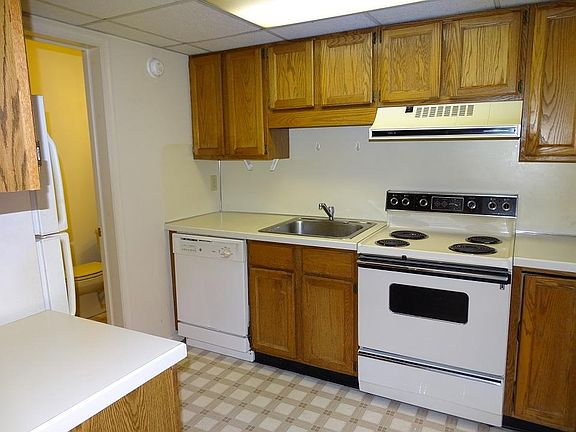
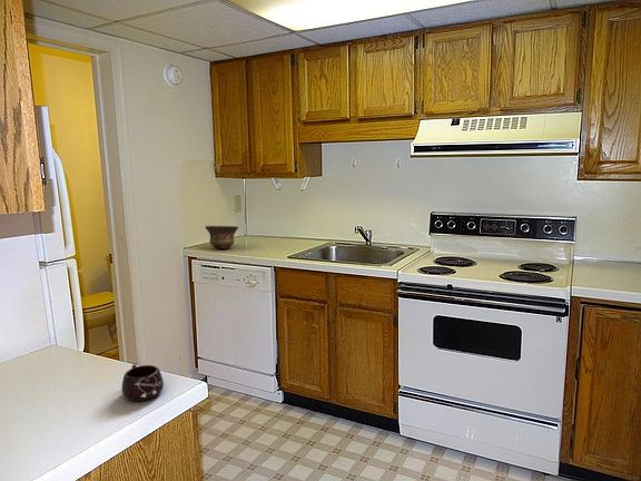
+ mug [120,363,165,402]
+ bowl [204,225,239,251]
